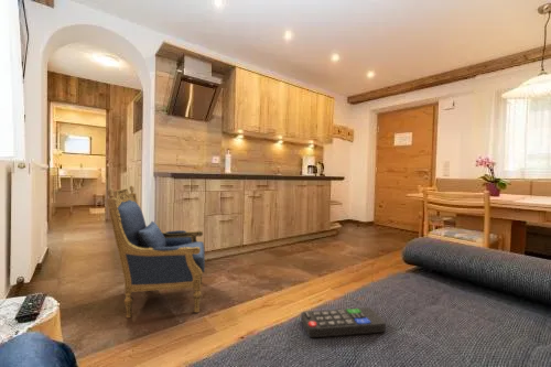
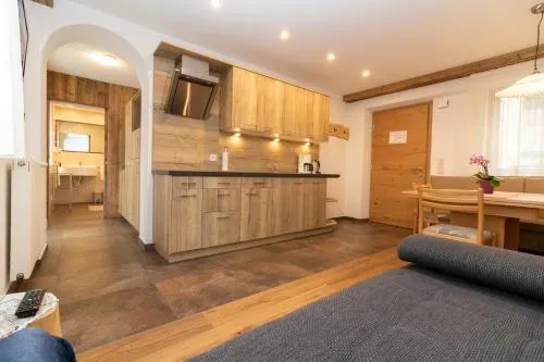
- armchair [106,184,206,320]
- remote control [300,306,387,338]
